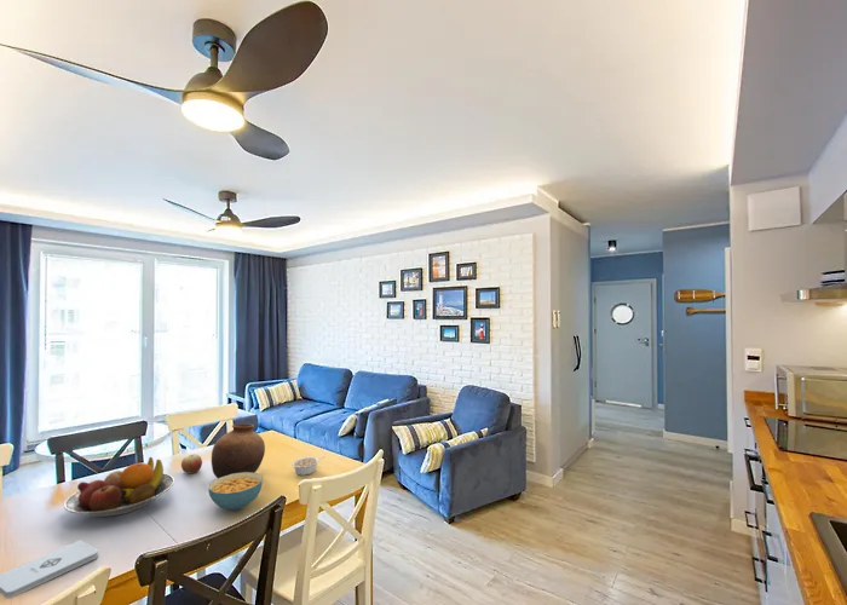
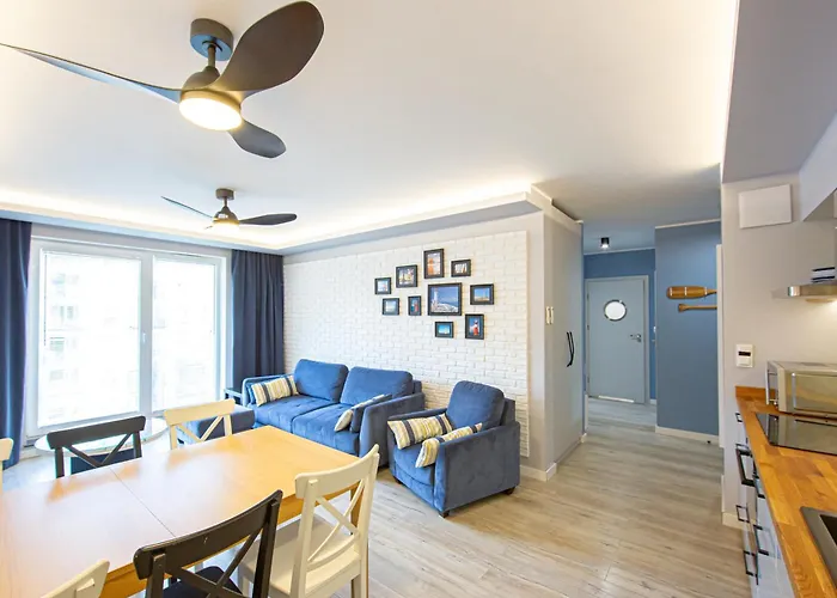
- legume [290,455,327,477]
- pottery [211,422,266,479]
- cereal bowl [207,472,264,512]
- notepad [0,540,99,599]
- fruit bowl [63,456,175,518]
- apple [180,453,203,474]
